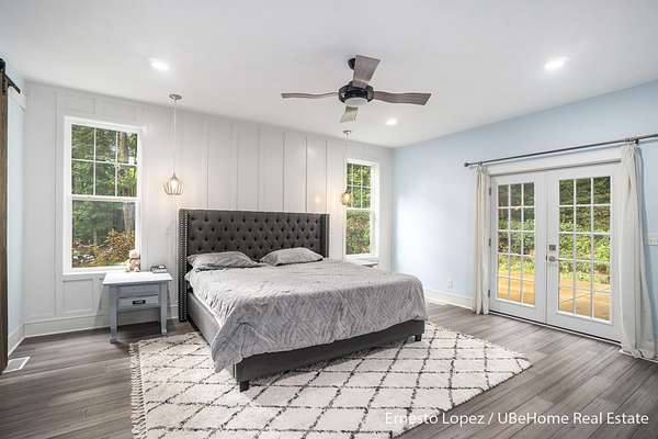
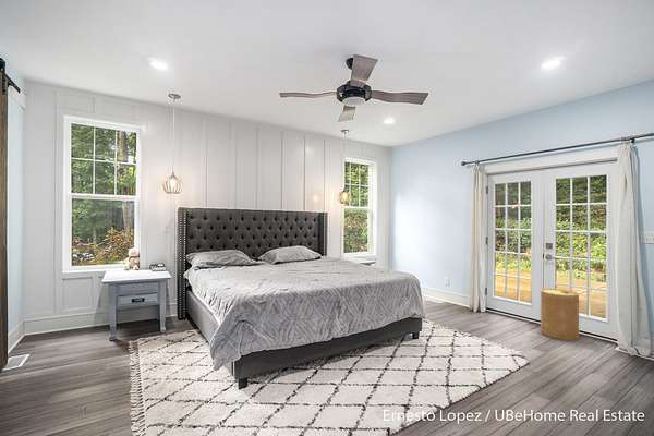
+ basket [540,288,581,341]
